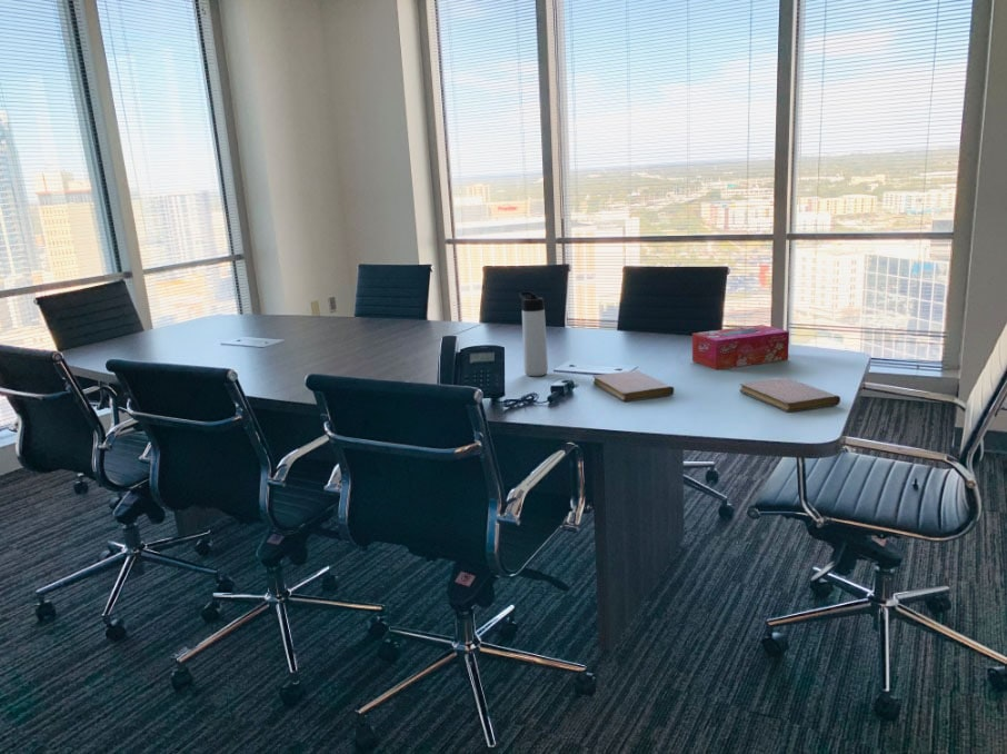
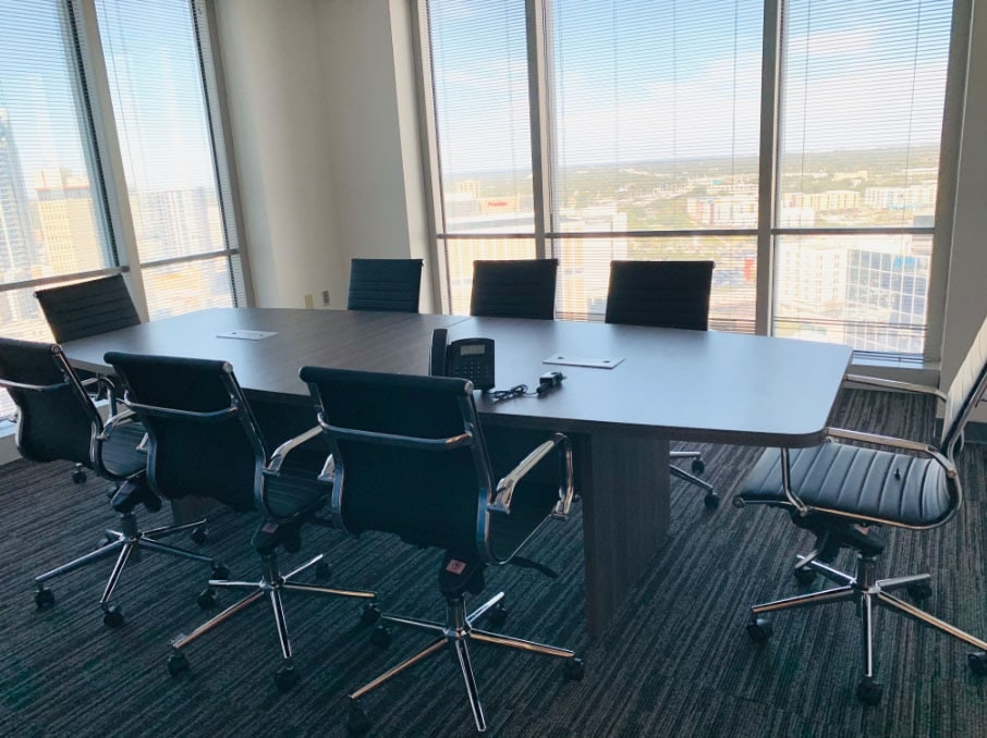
- tissue box [691,324,790,370]
- notebook [591,369,676,403]
- notebook [739,376,841,414]
- thermos bottle [518,290,549,377]
